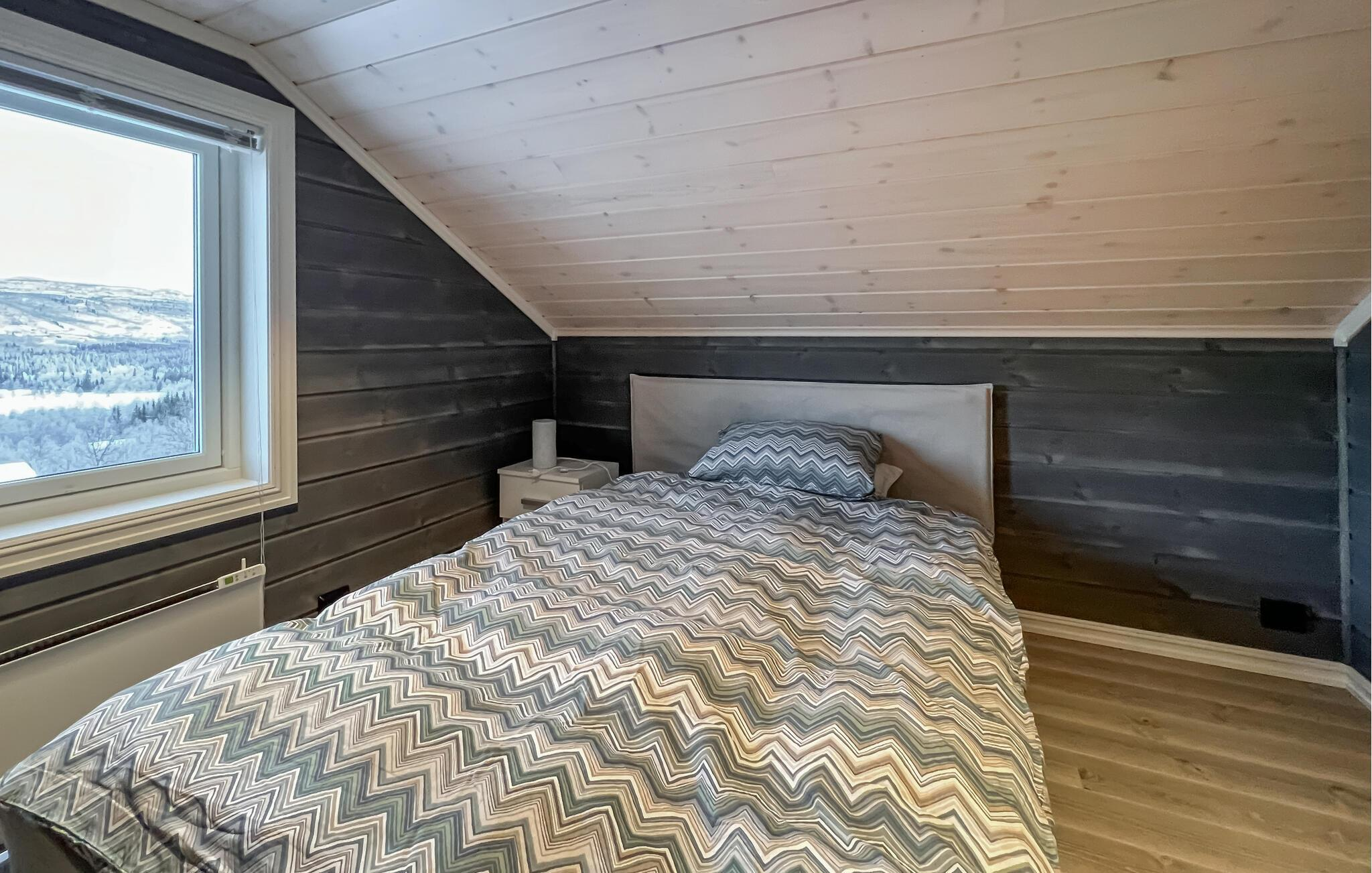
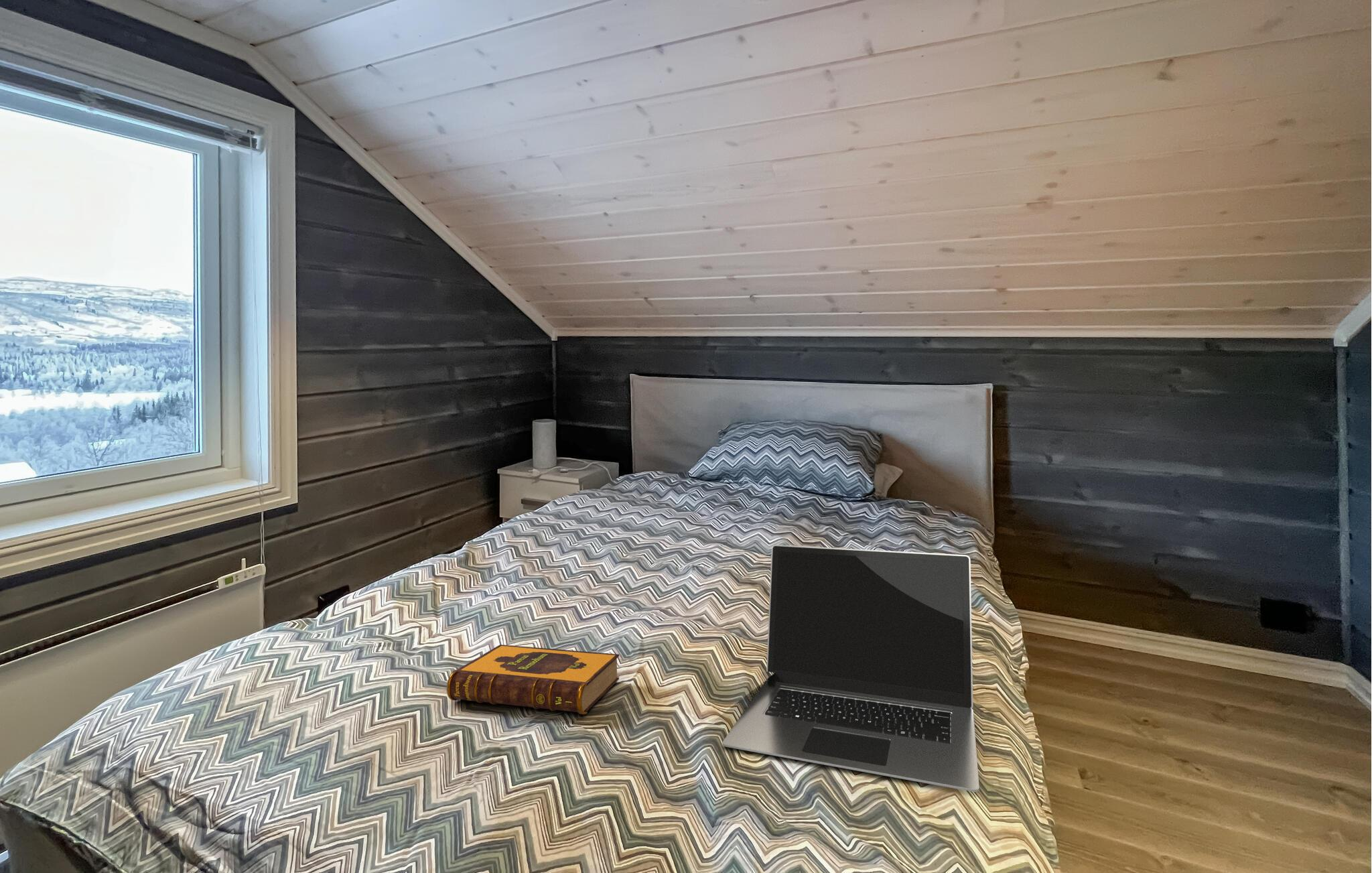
+ laptop [722,544,980,793]
+ hardback book [446,644,620,715]
